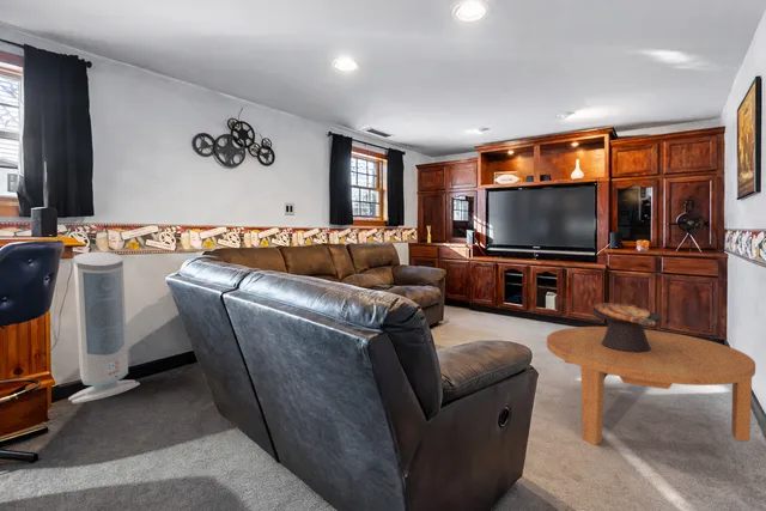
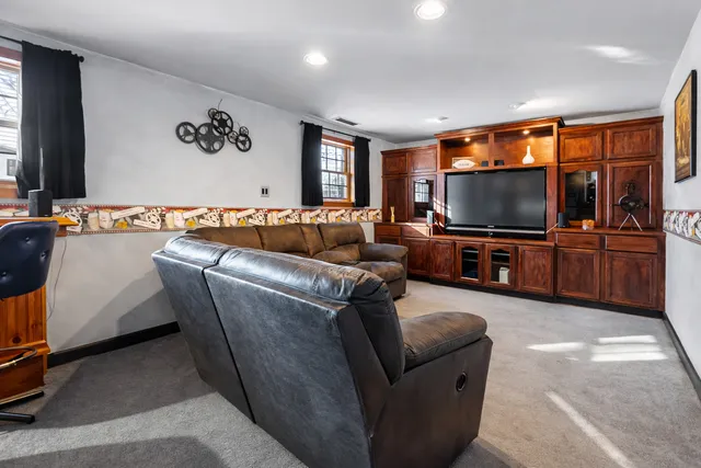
- coffee table [546,326,756,446]
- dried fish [591,302,663,353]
- air purifier [67,251,141,404]
